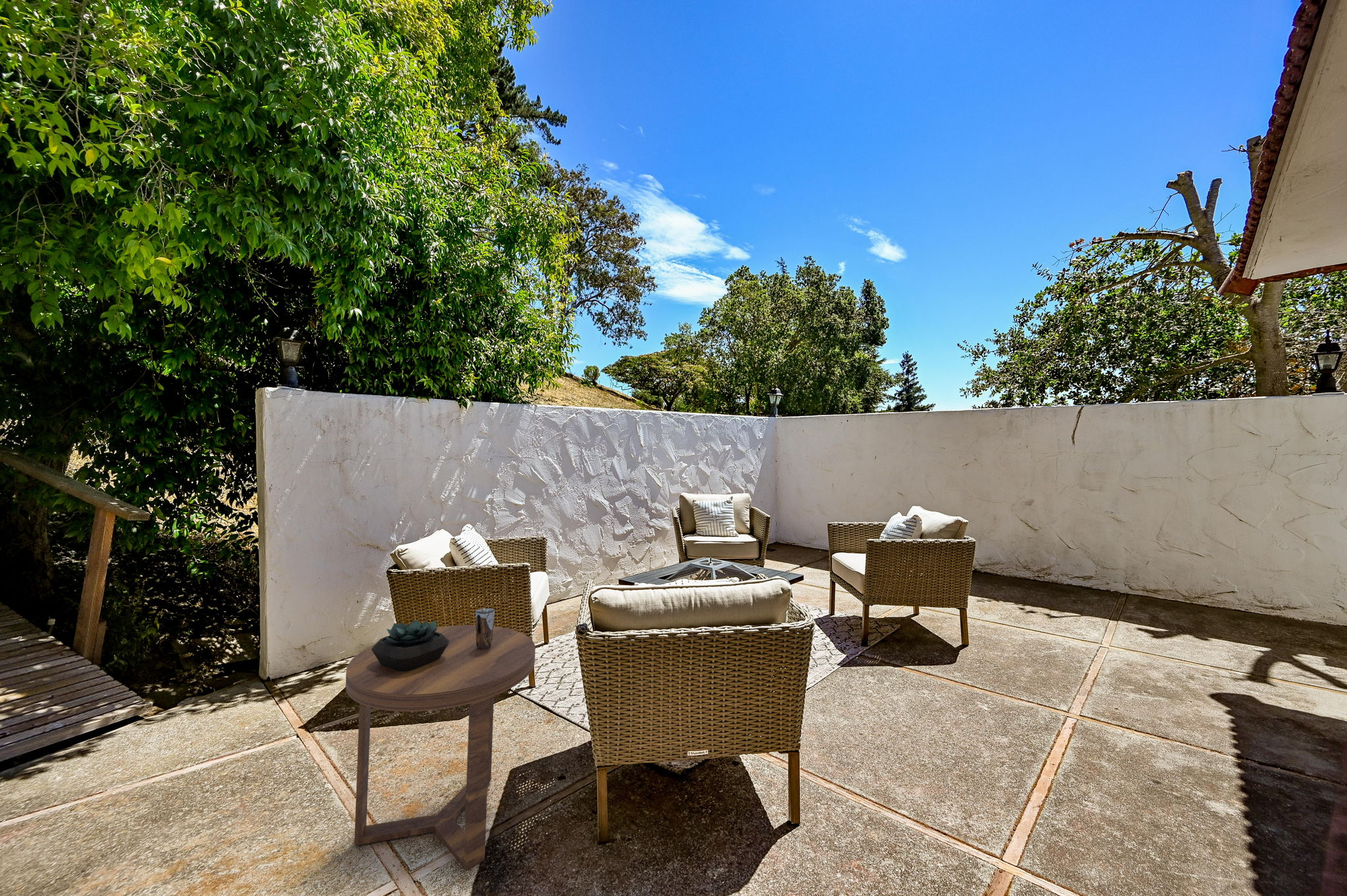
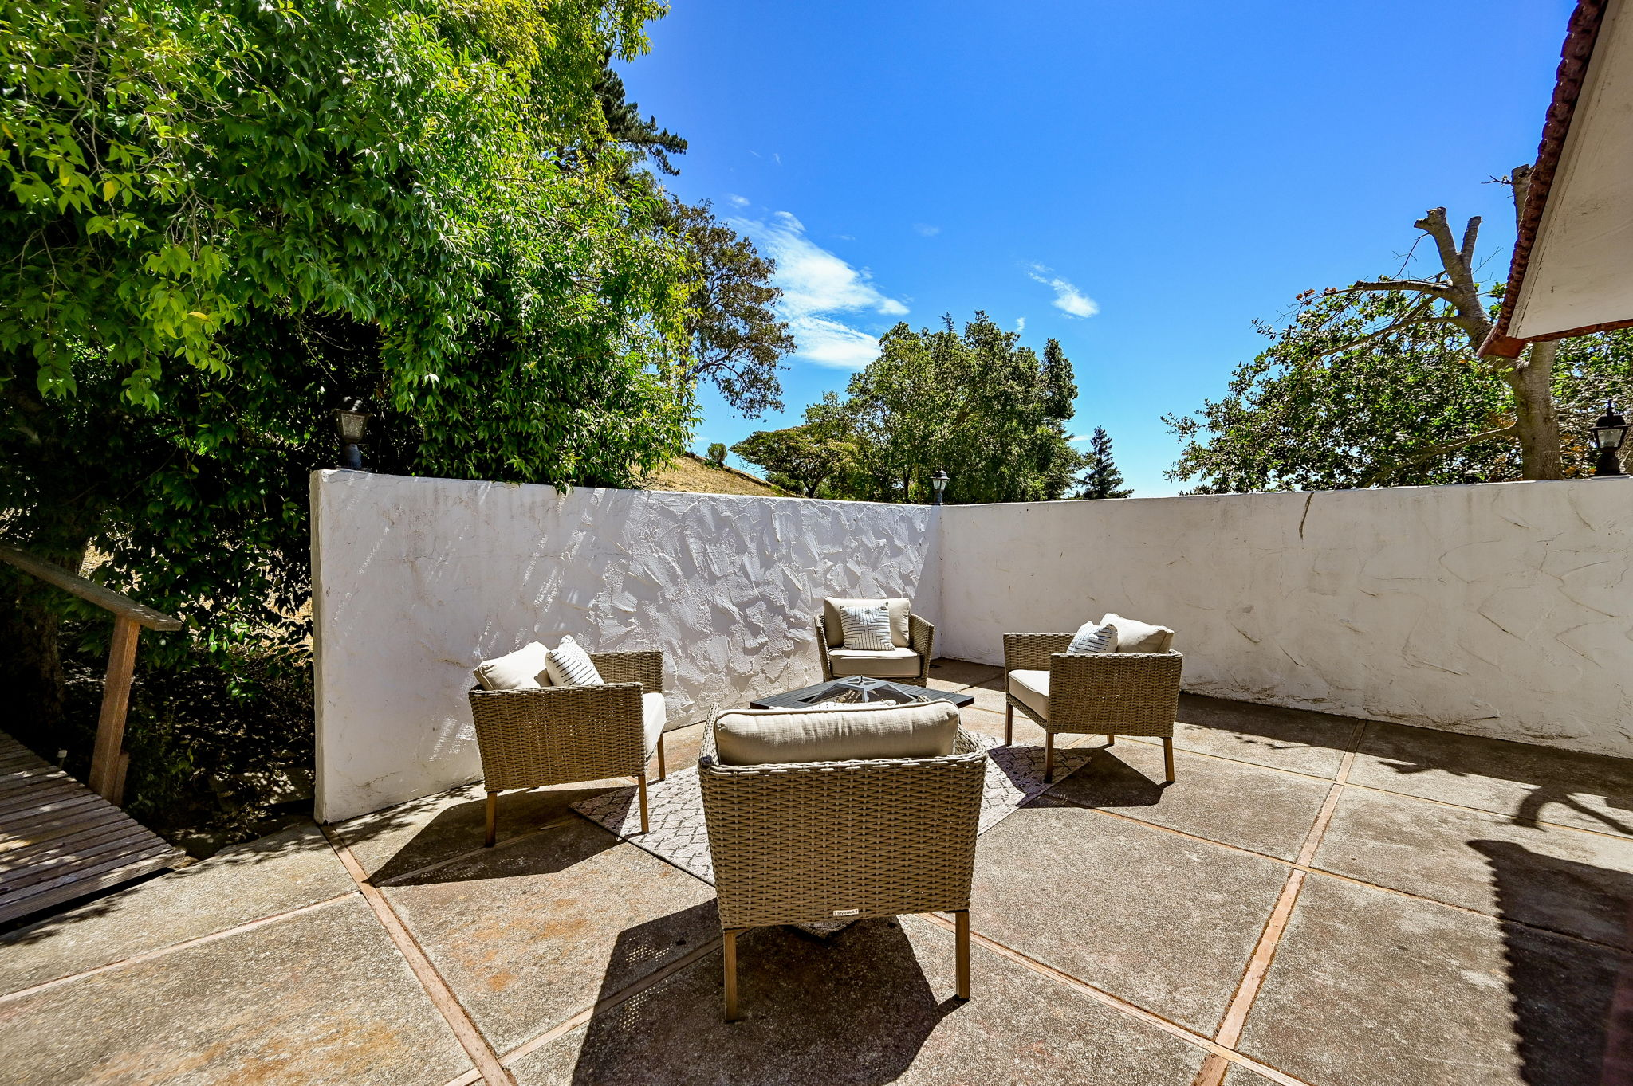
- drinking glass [475,608,495,649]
- side table [345,625,536,872]
- succulent plant [372,619,449,671]
